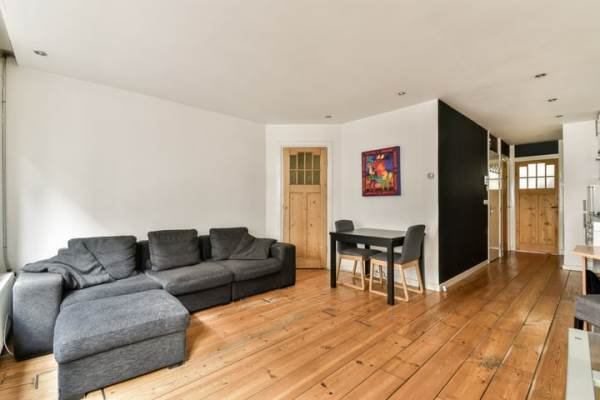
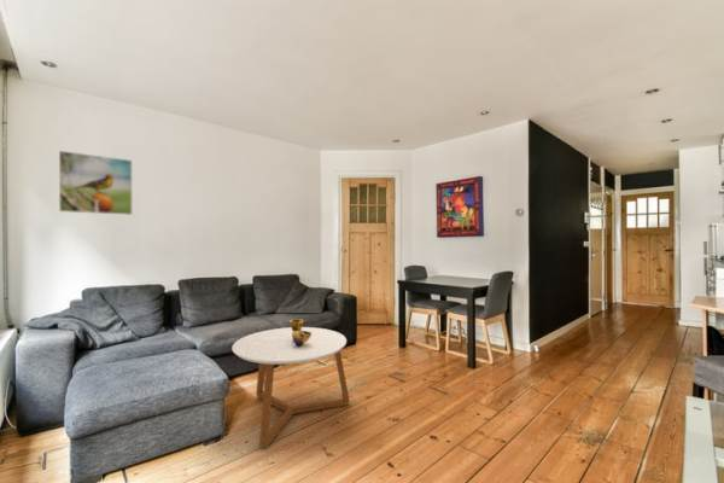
+ decorative bowl [288,318,311,347]
+ coffee table [230,326,351,449]
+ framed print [58,150,133,216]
